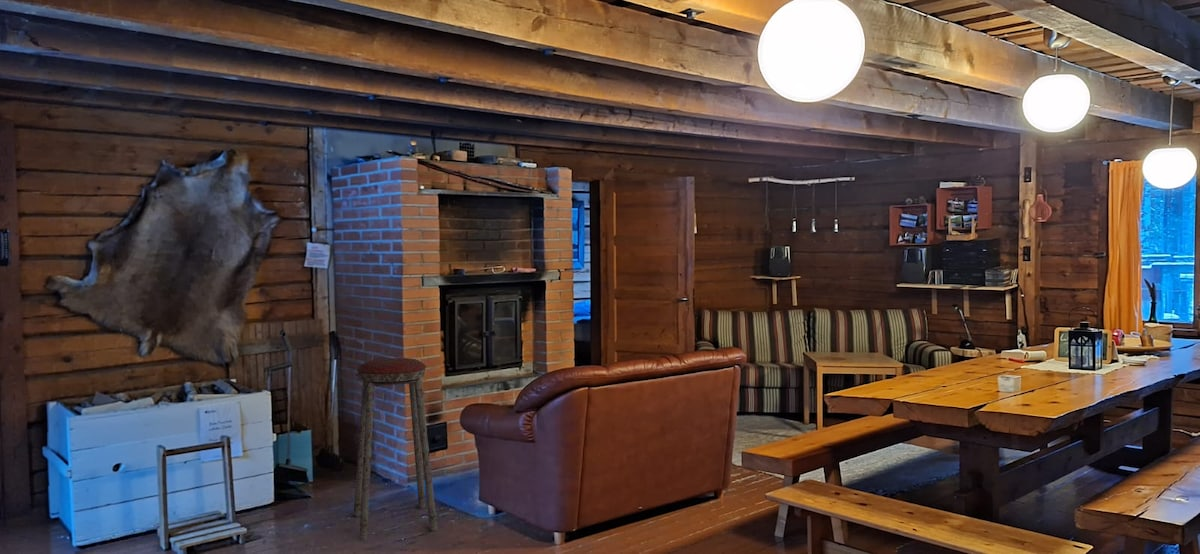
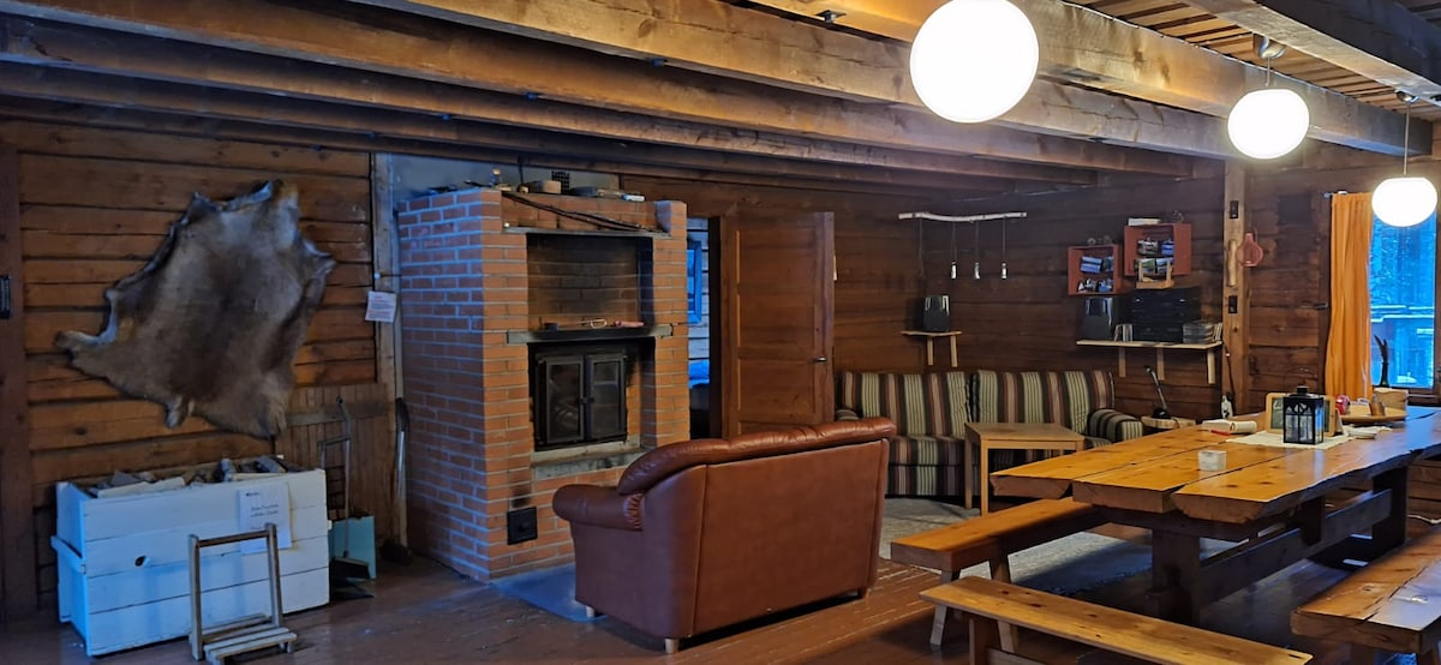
- music stool [353,357,438,541]
